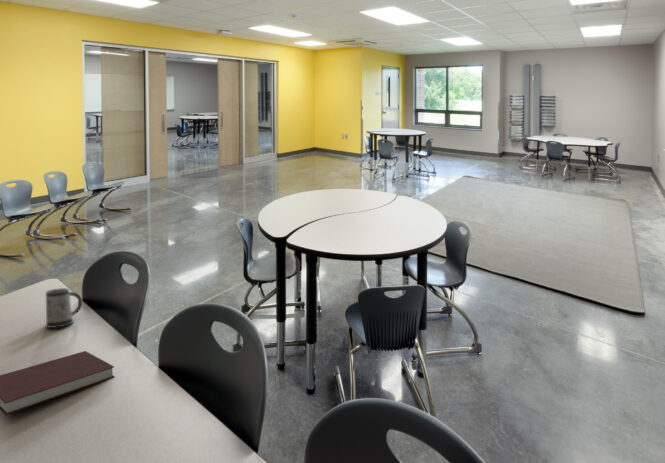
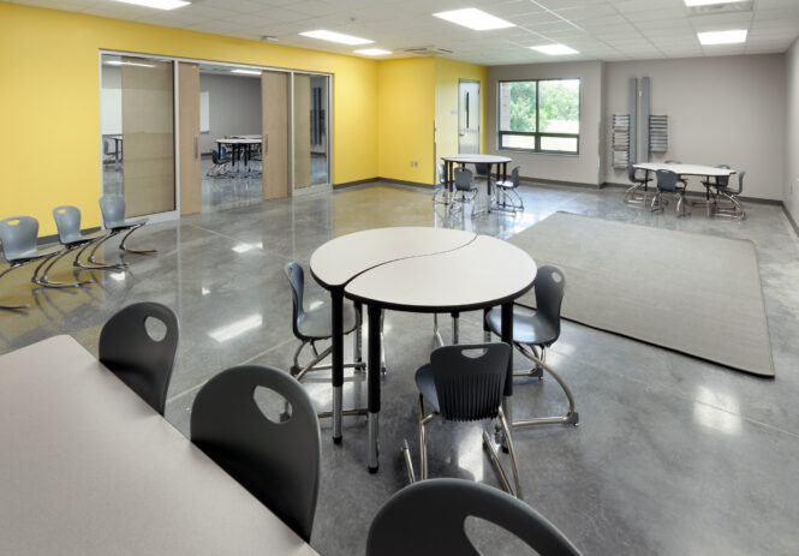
- mug [44,287,83,329]
- notebook [0,350,116,416]
